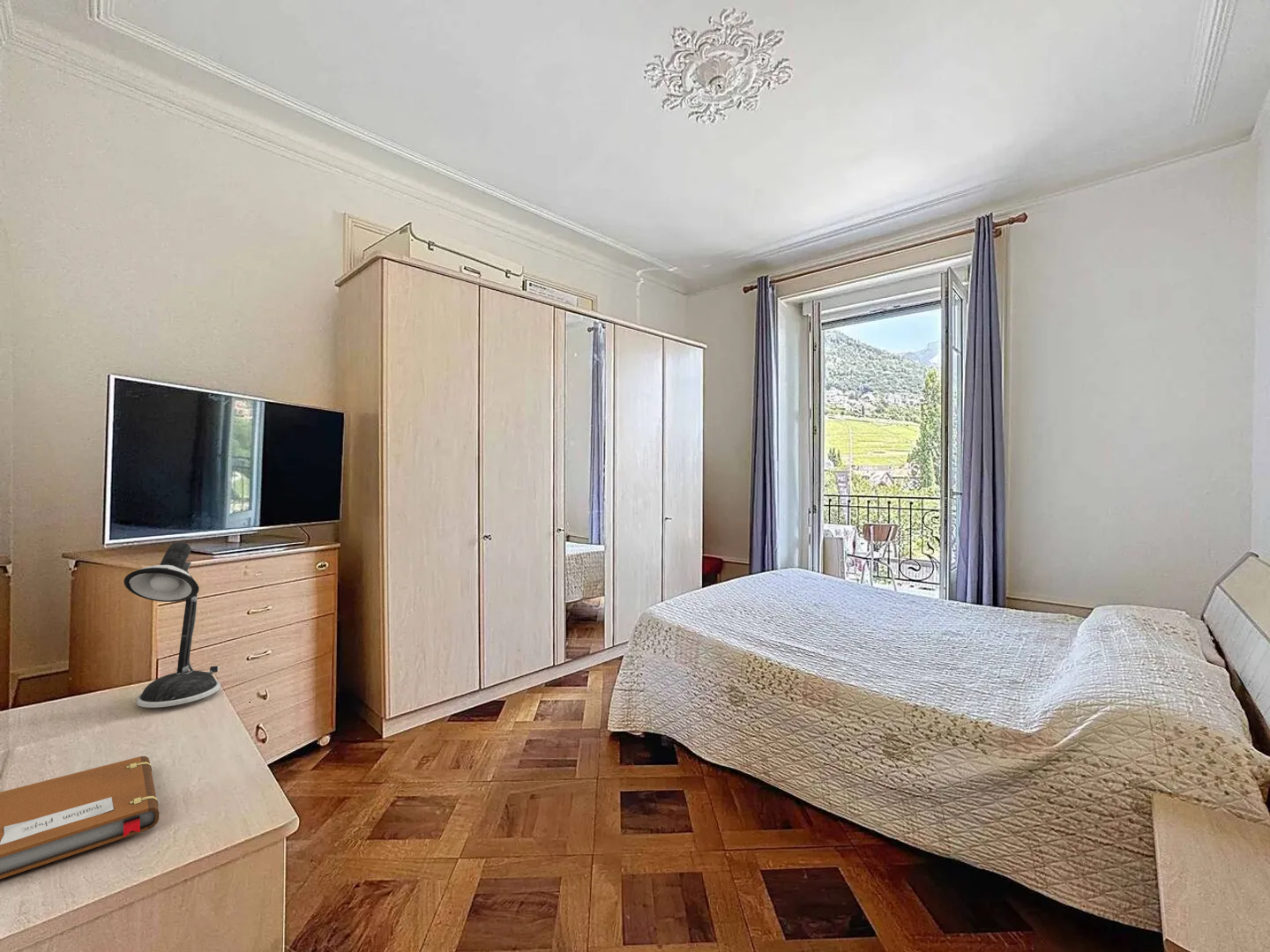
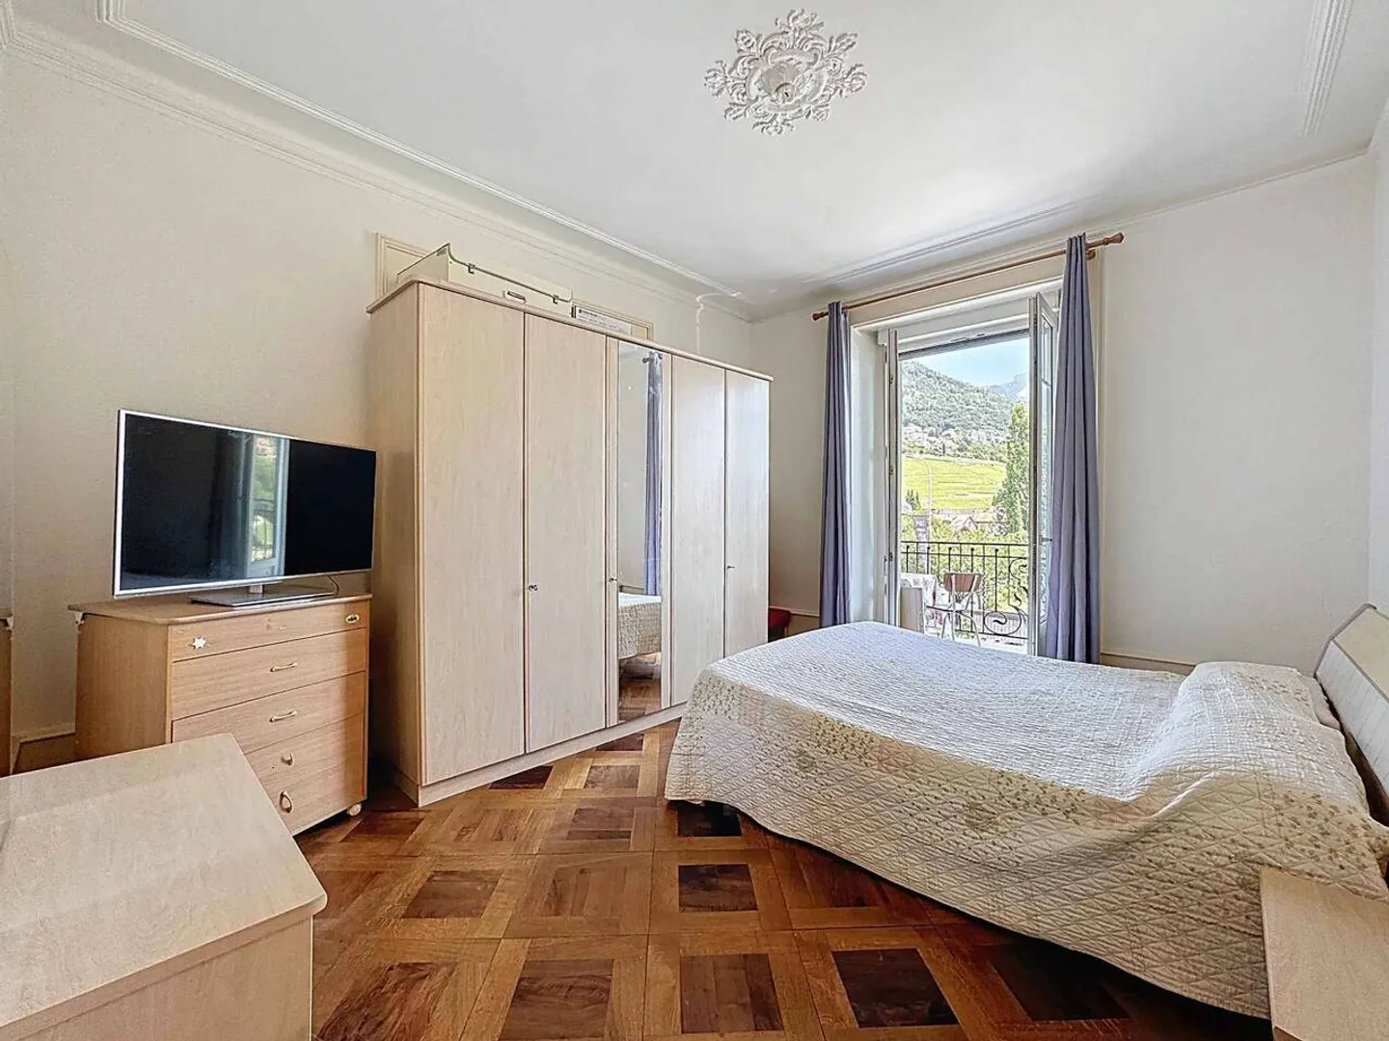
- desk lamp [123,541,220,709]
- notebook [0,755,160,880]
